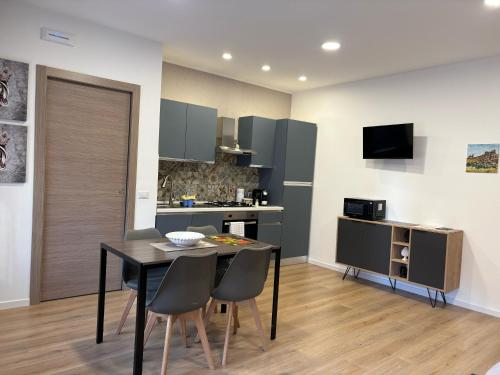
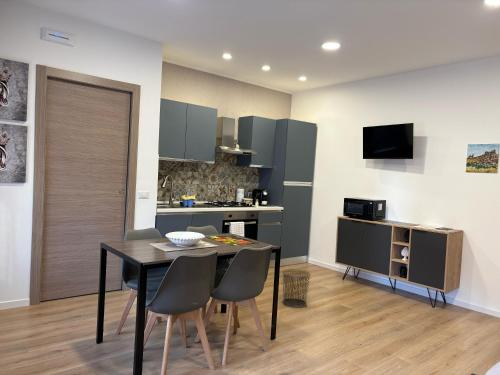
+ waste bin [281,268,312,308]
